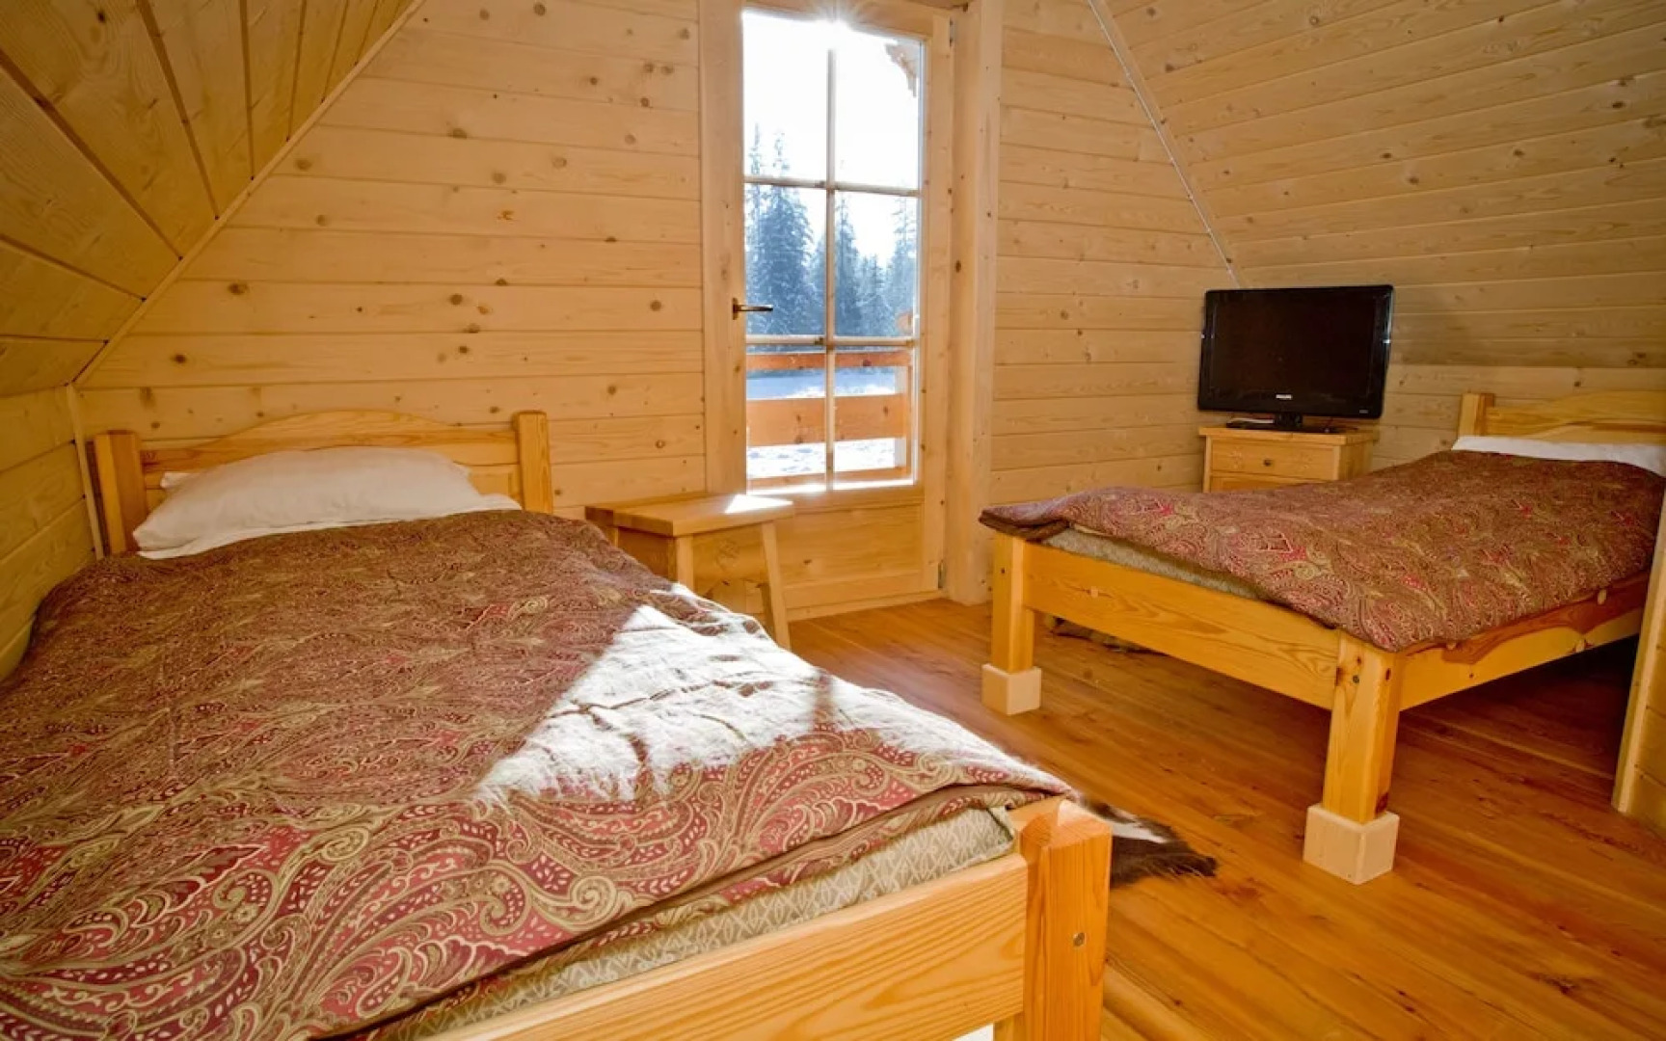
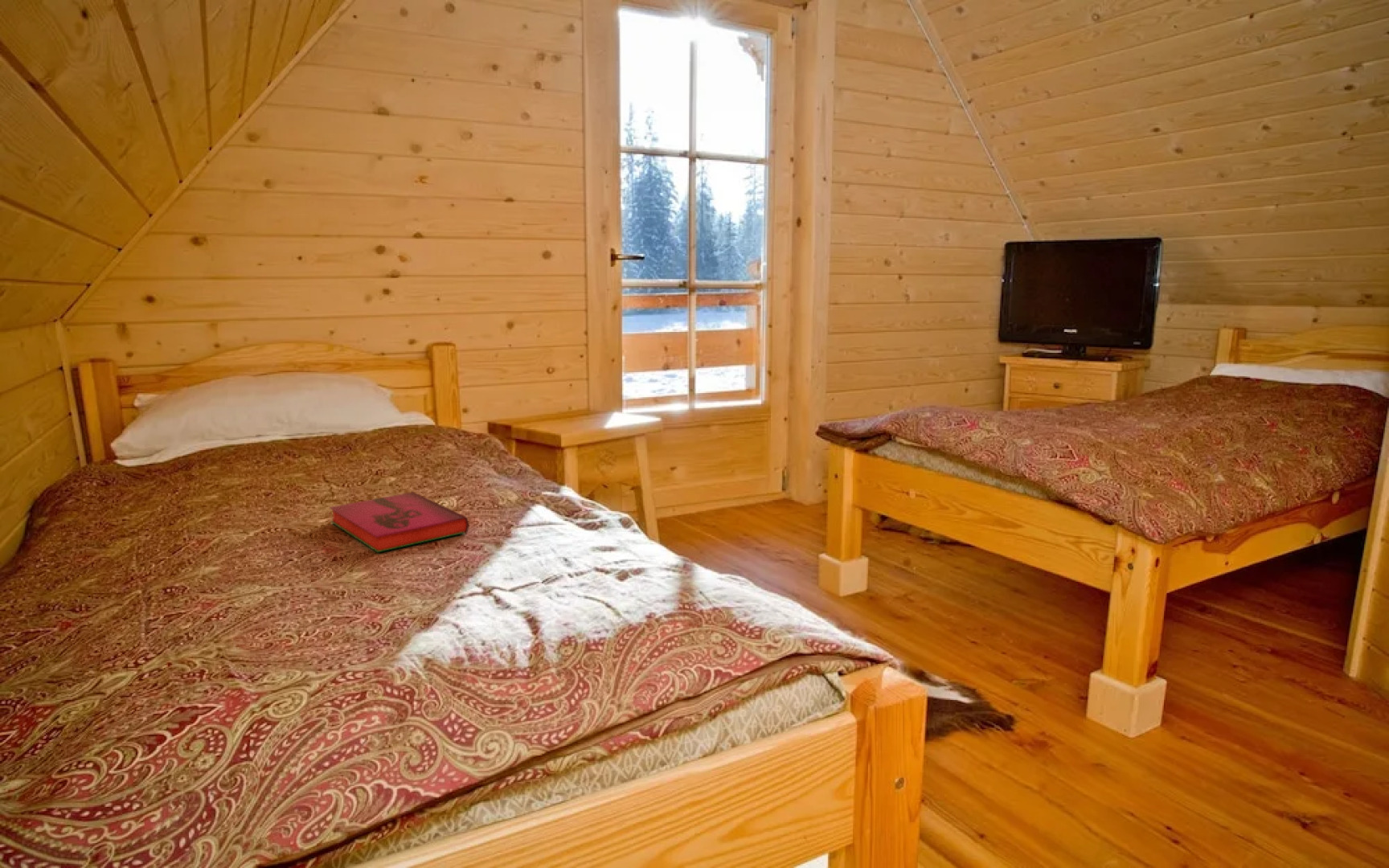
+ hardback book [329,491,469,553]
